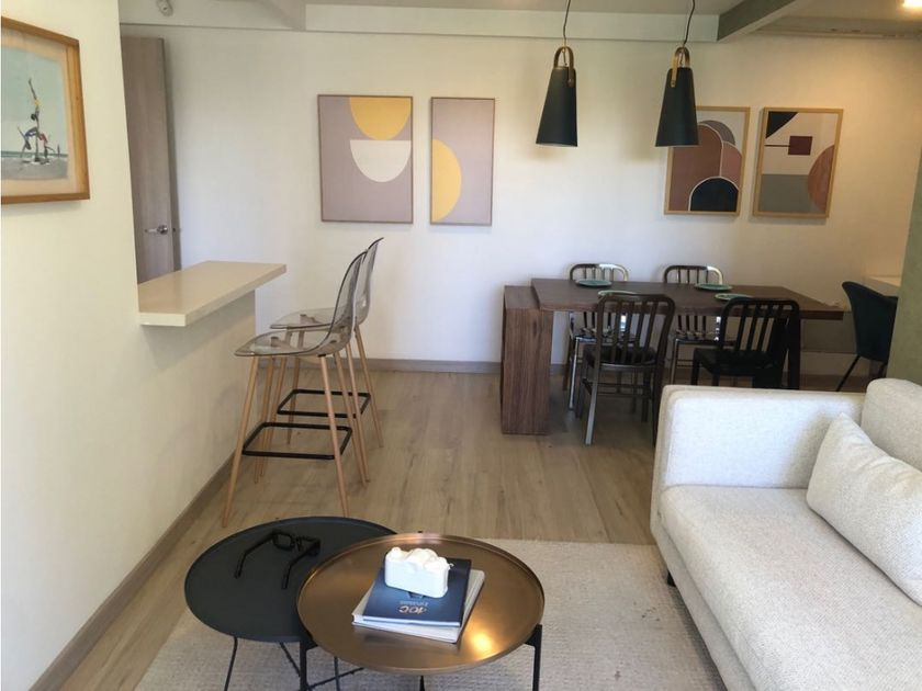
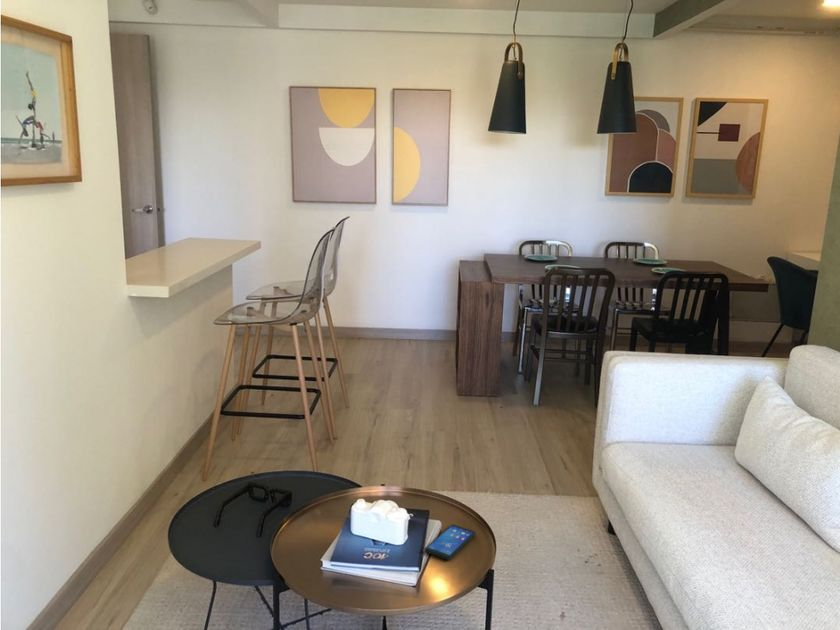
+ smartphone [424,523,477,561]
